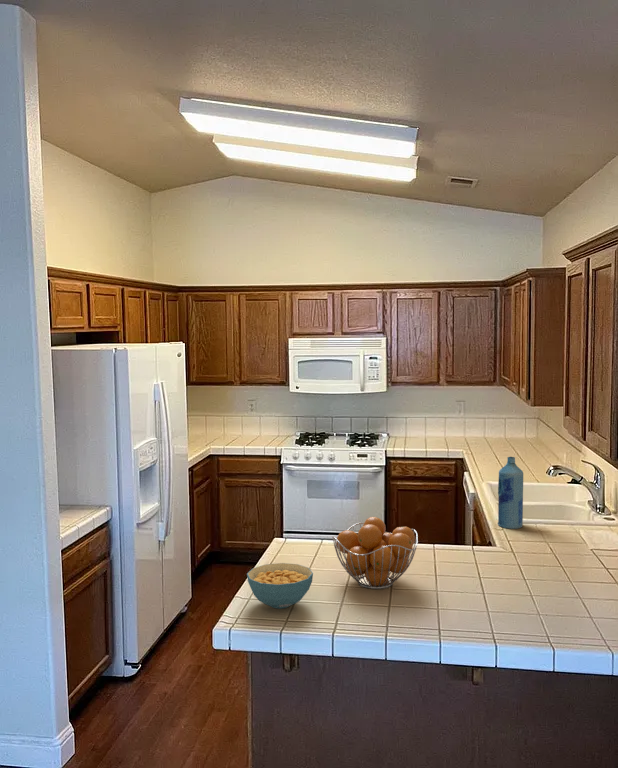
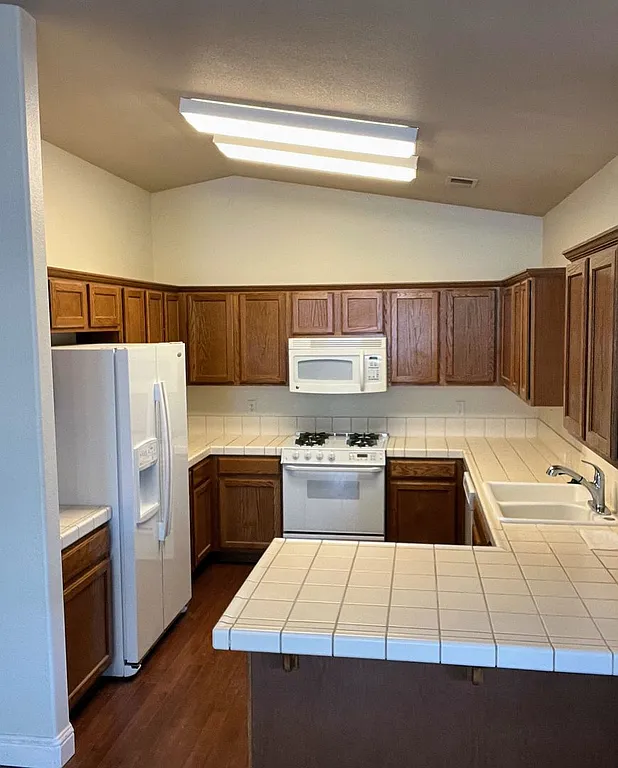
- bottle [497,456,524,530]
- cereal bowl [246,562,314,610]
- fruit basket [331,516,419,590]
